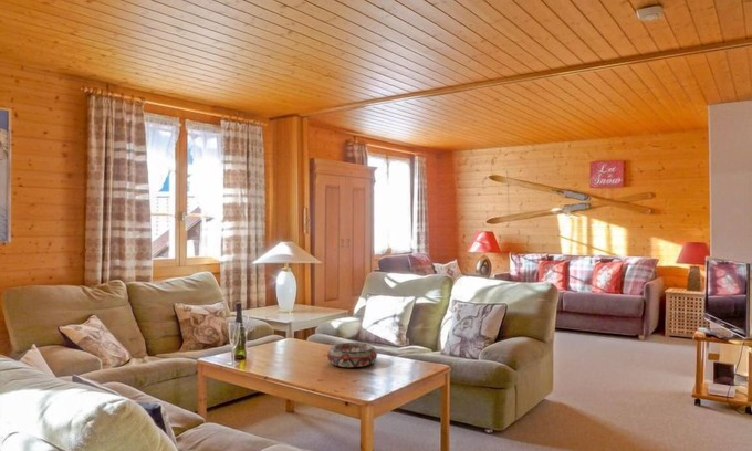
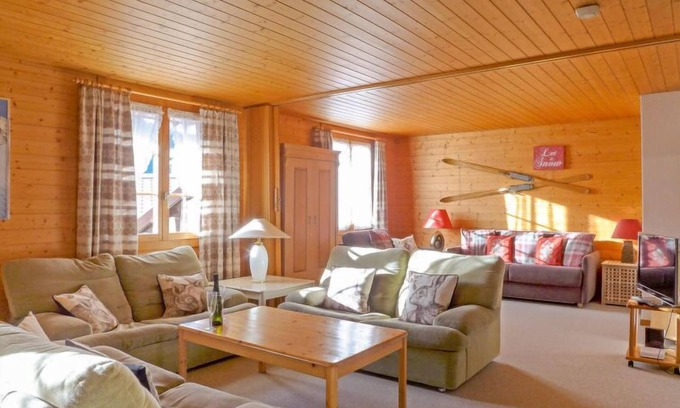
- decorative bowl [326,342,378,368]
